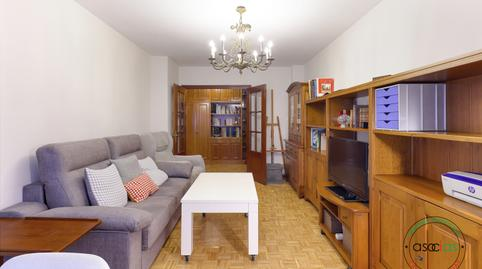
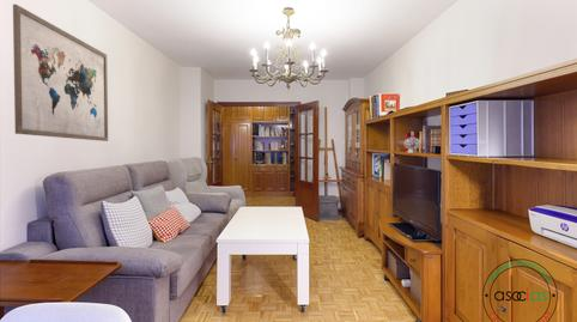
+ wall art [12,4,109,142]
